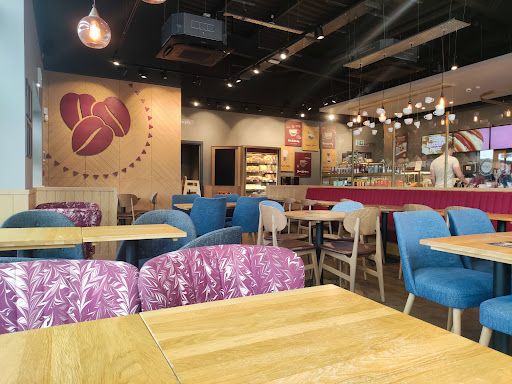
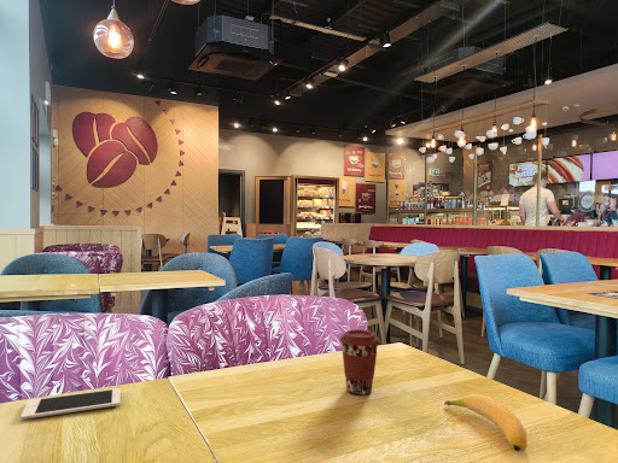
+ banana [443,393,529,452]
+ coffee cup [339,328,381,395]
+ cell phone [19,387,122,421]
